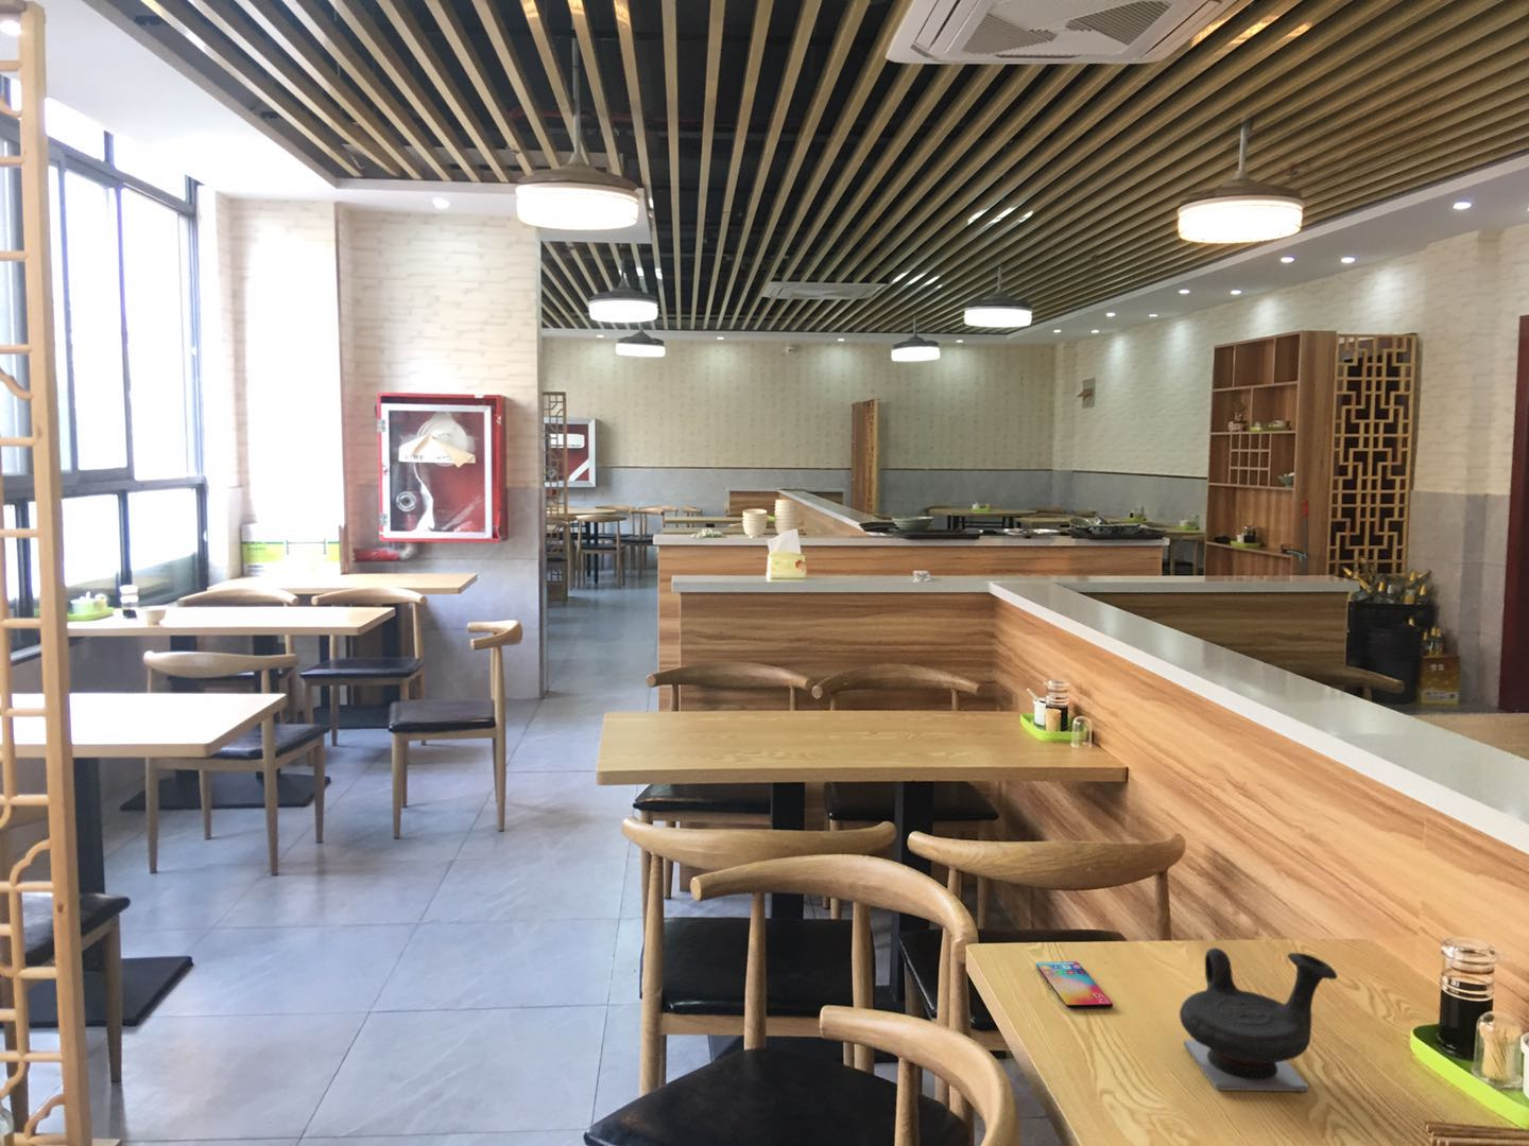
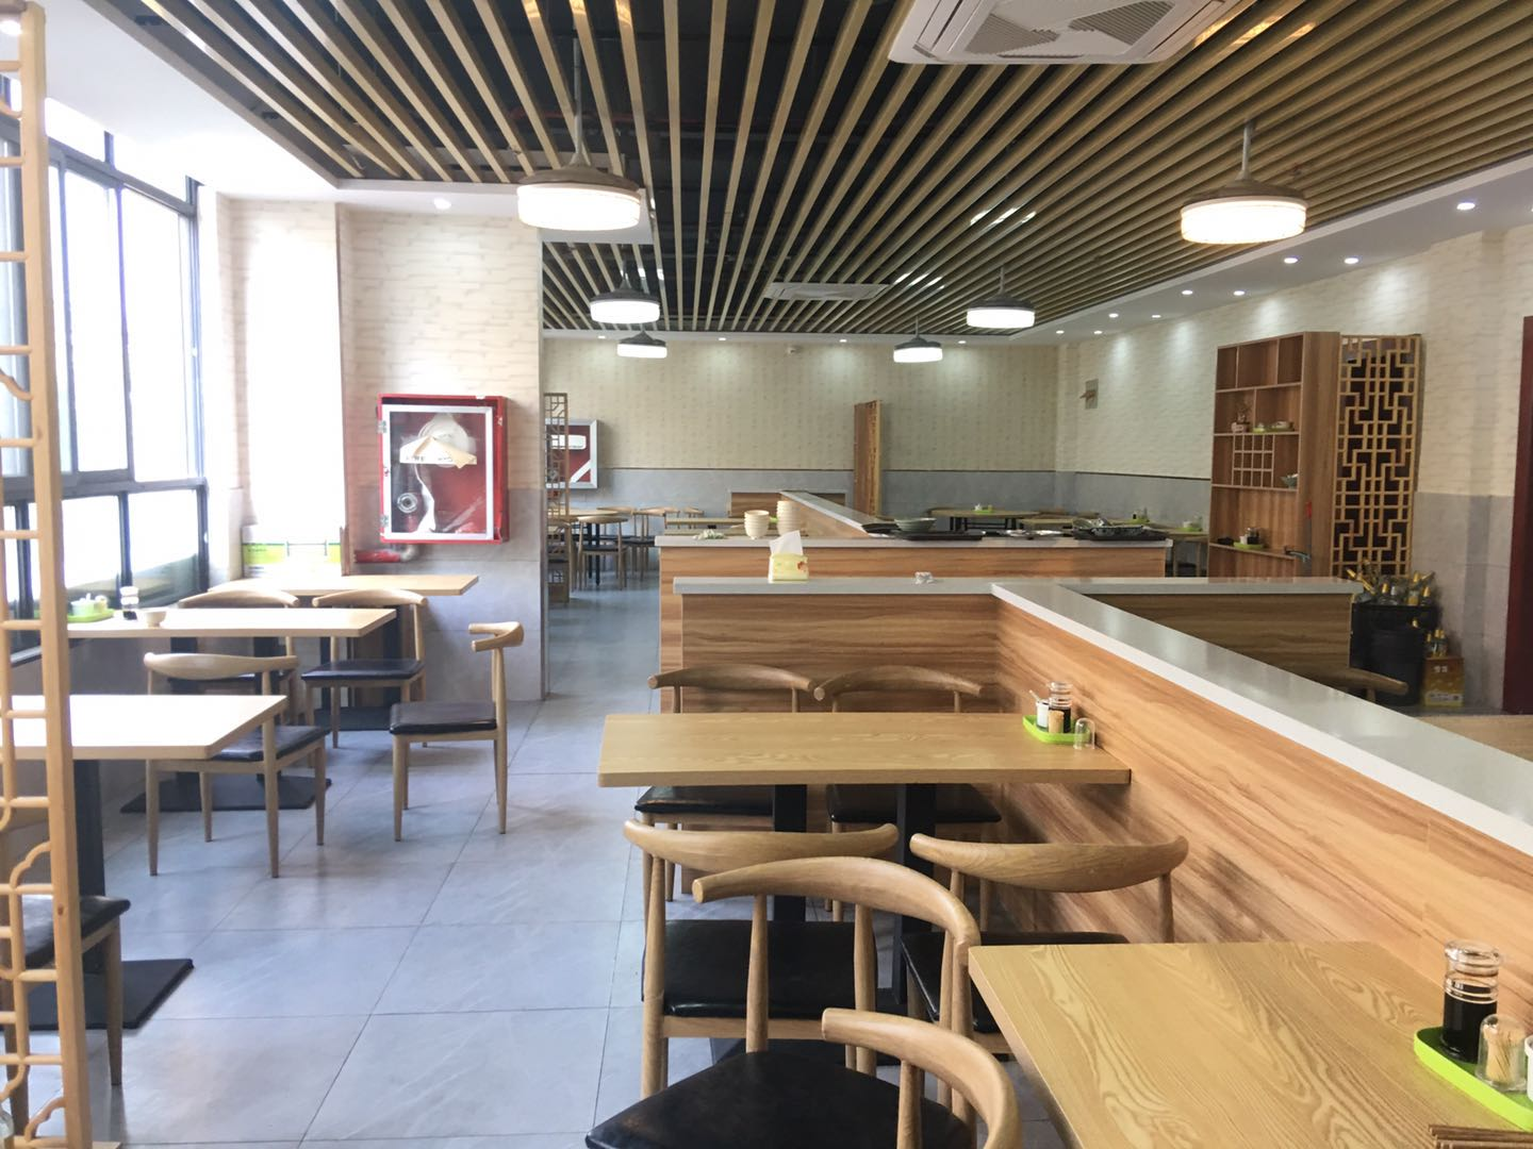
- teapot [1179,946,1339,1093]
- smartphone [1035,961,1114,1009]
